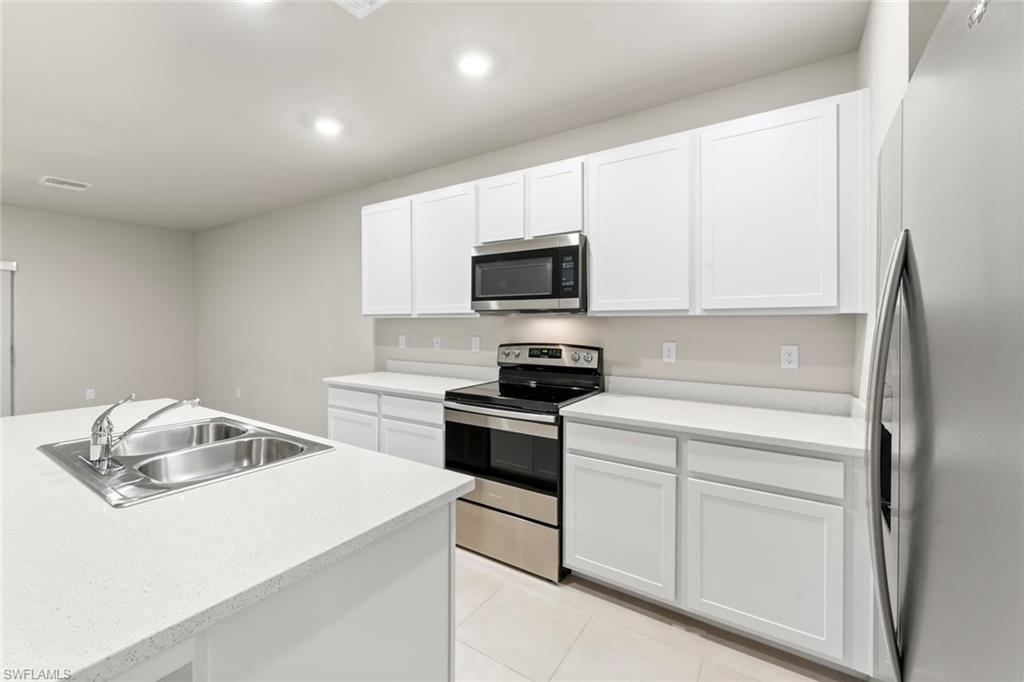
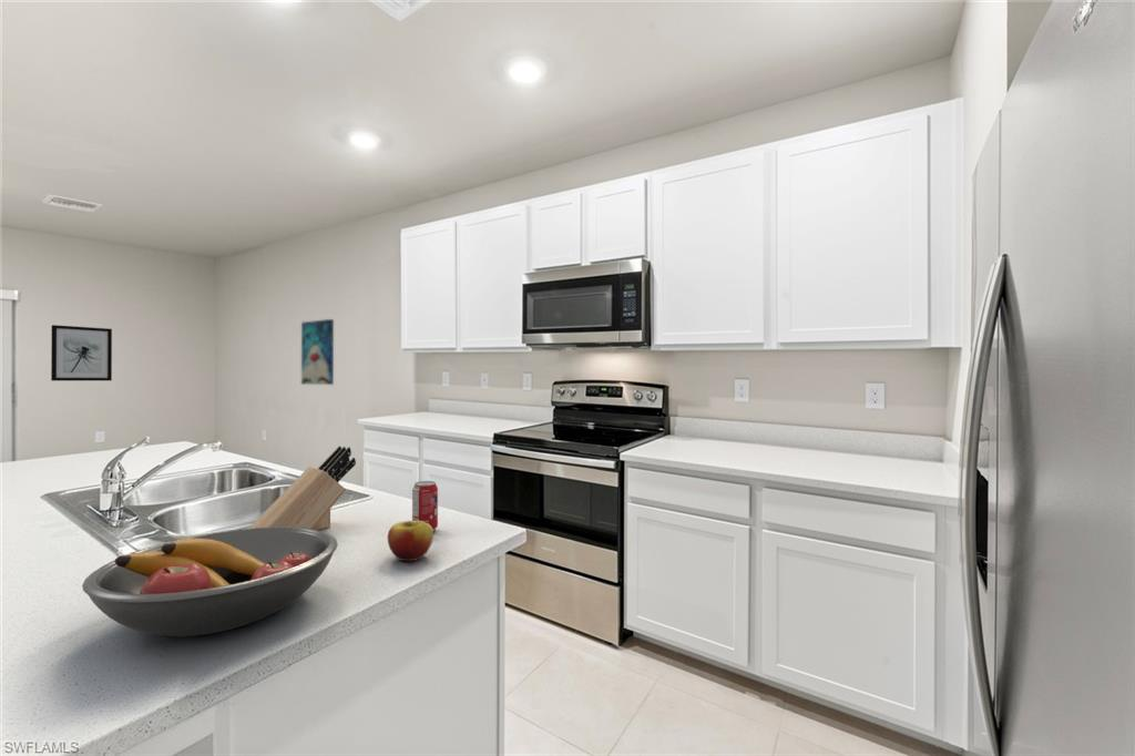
+ beverage can [411,480,439,532]
+ wall art [50,324,113,381]
+ fruit bowl [81,527,339,637]
+ apple [387,520,434,562]
+ knife block [248,446,357,531]
+ wall art [300,318,335,386]
